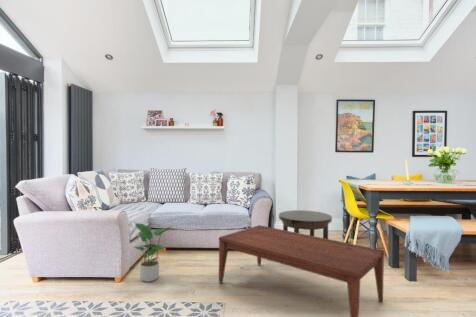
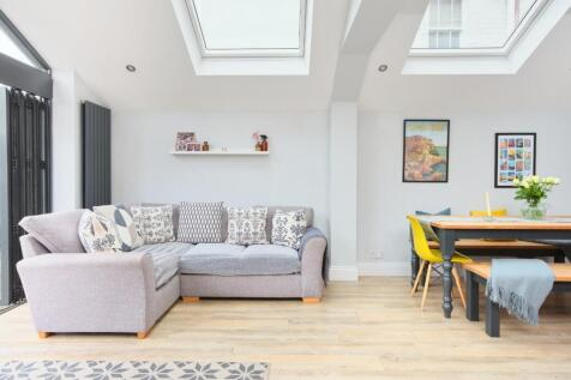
- potted plant [131,222,174,283]
- coffee table [218,224,385,317]
- side table [278,209,333,239]
